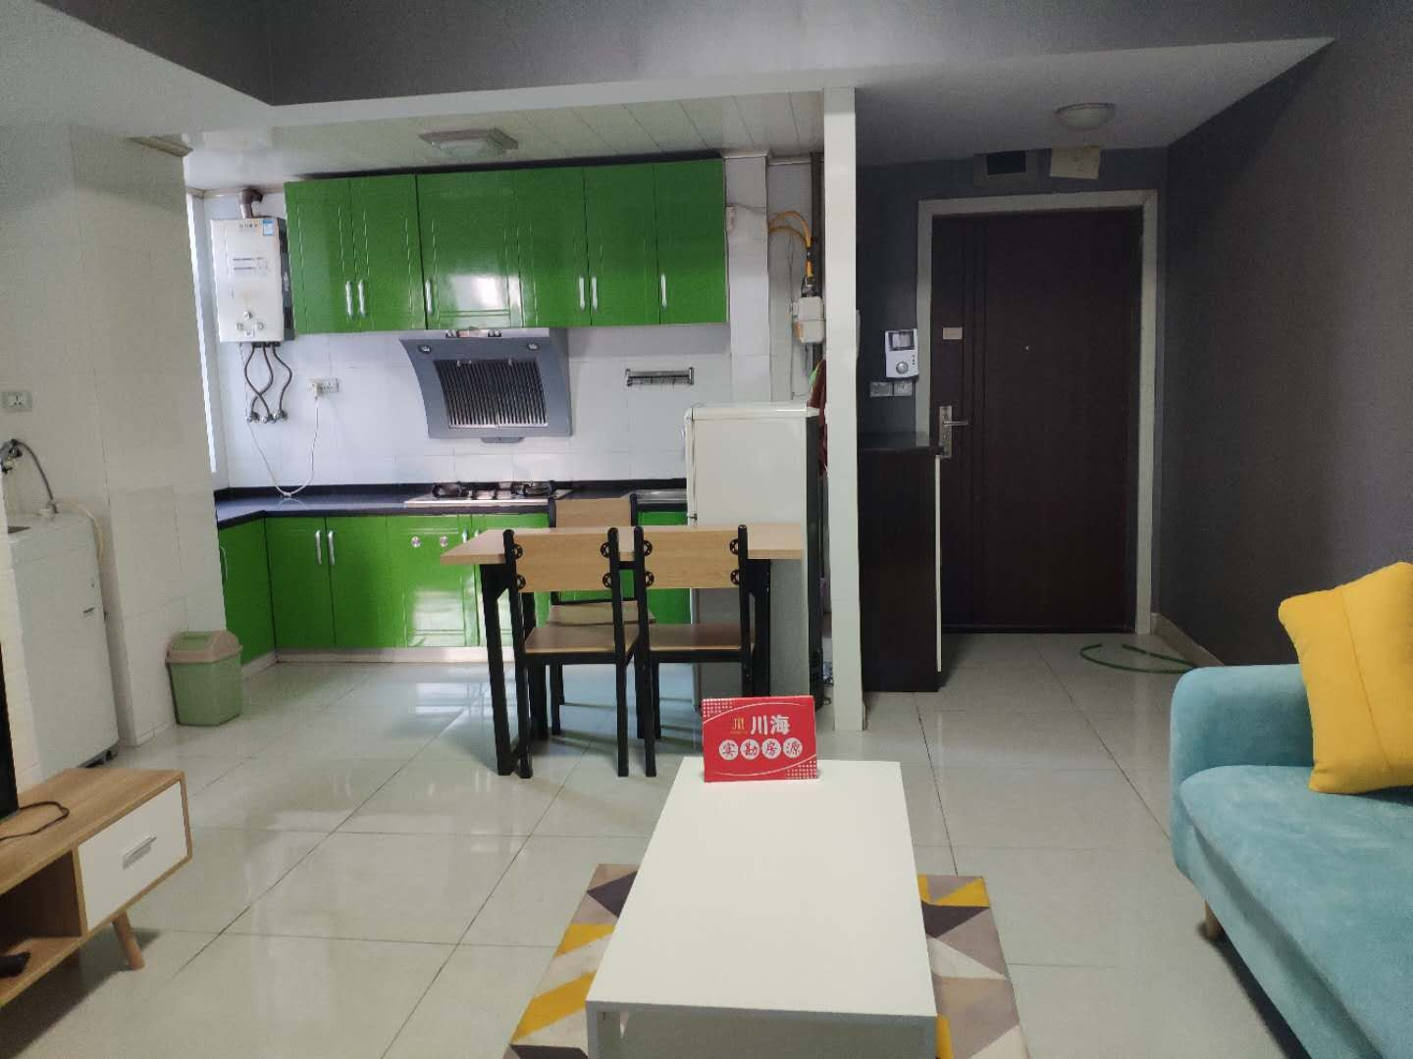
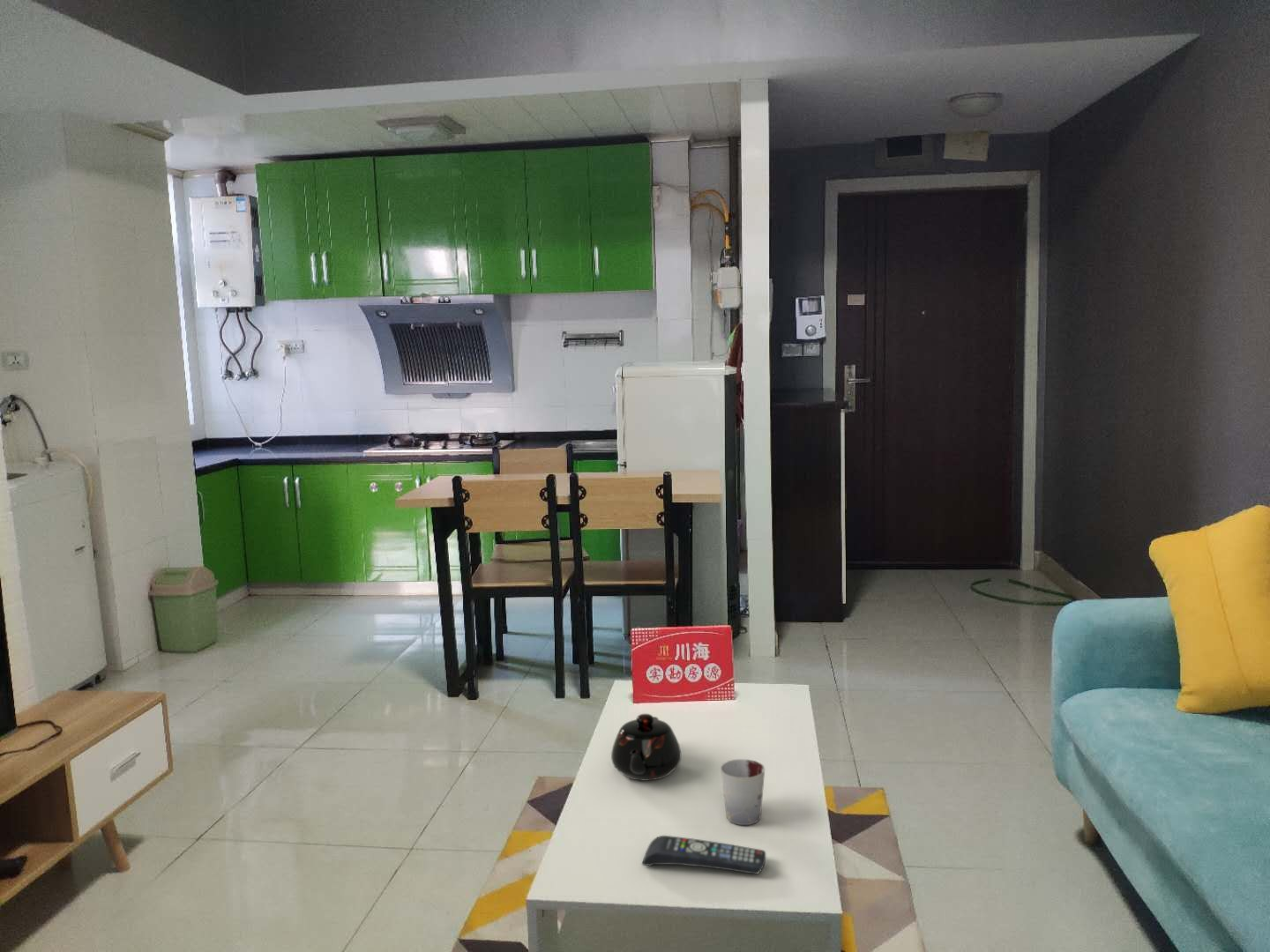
+ remote control [641,835,766,875]
+ teapot [610,713,682,782]
+ cup [720,758,766,826]
